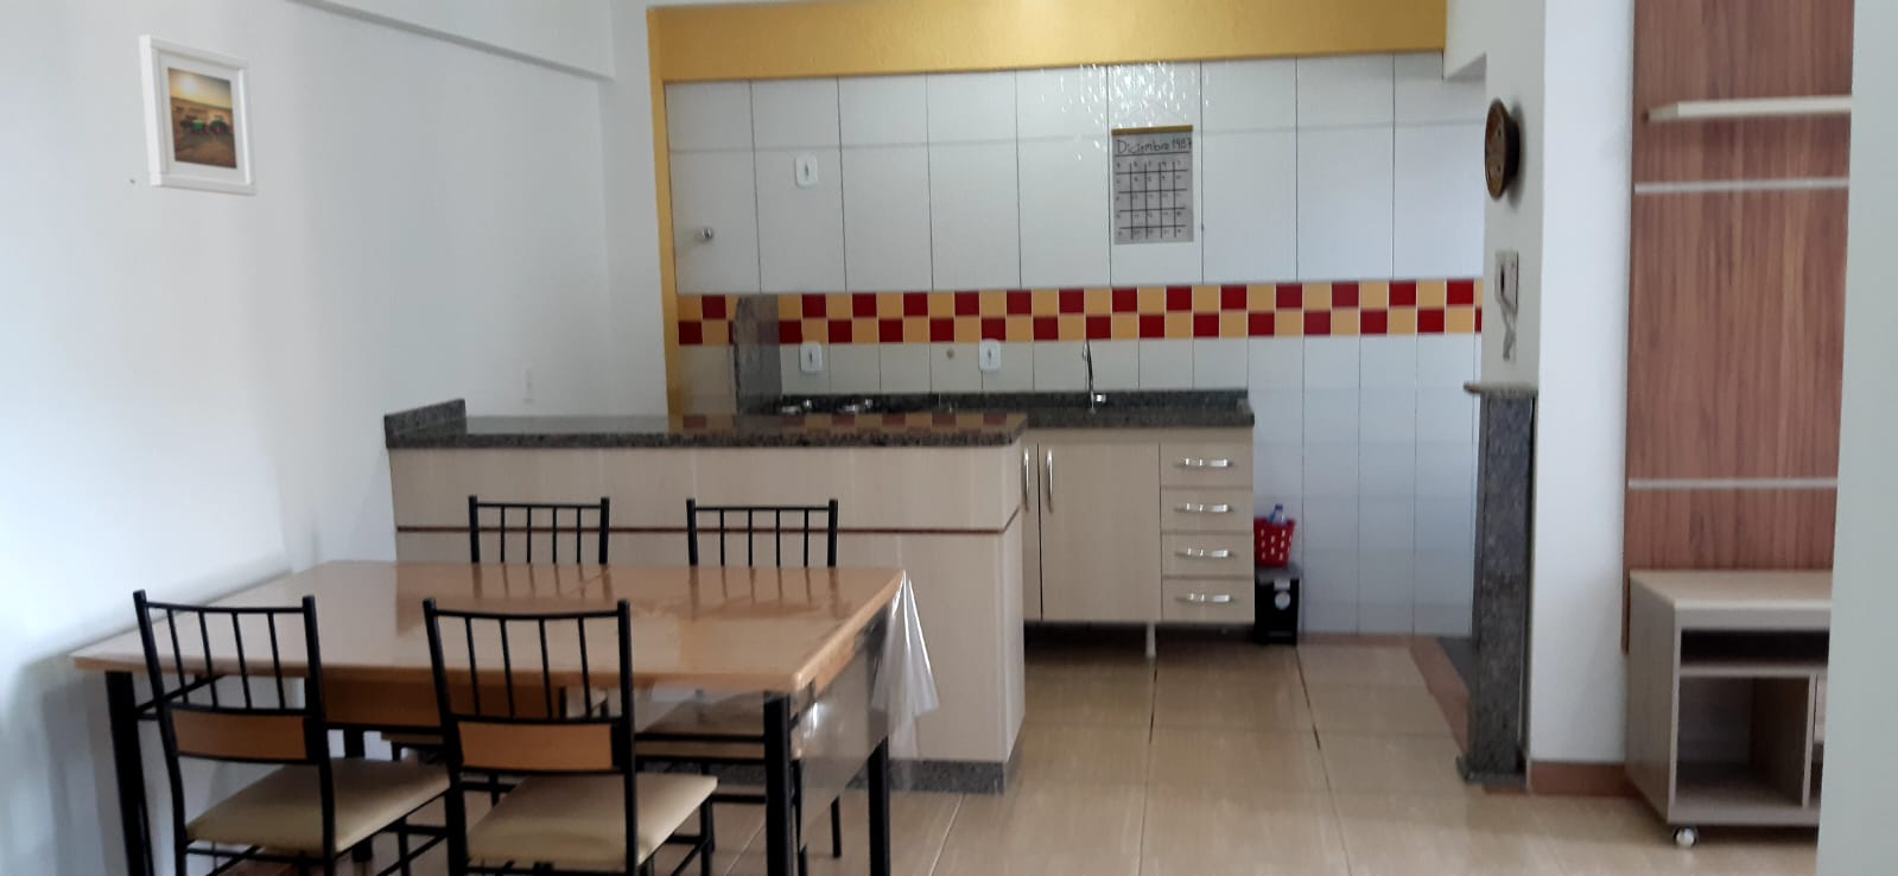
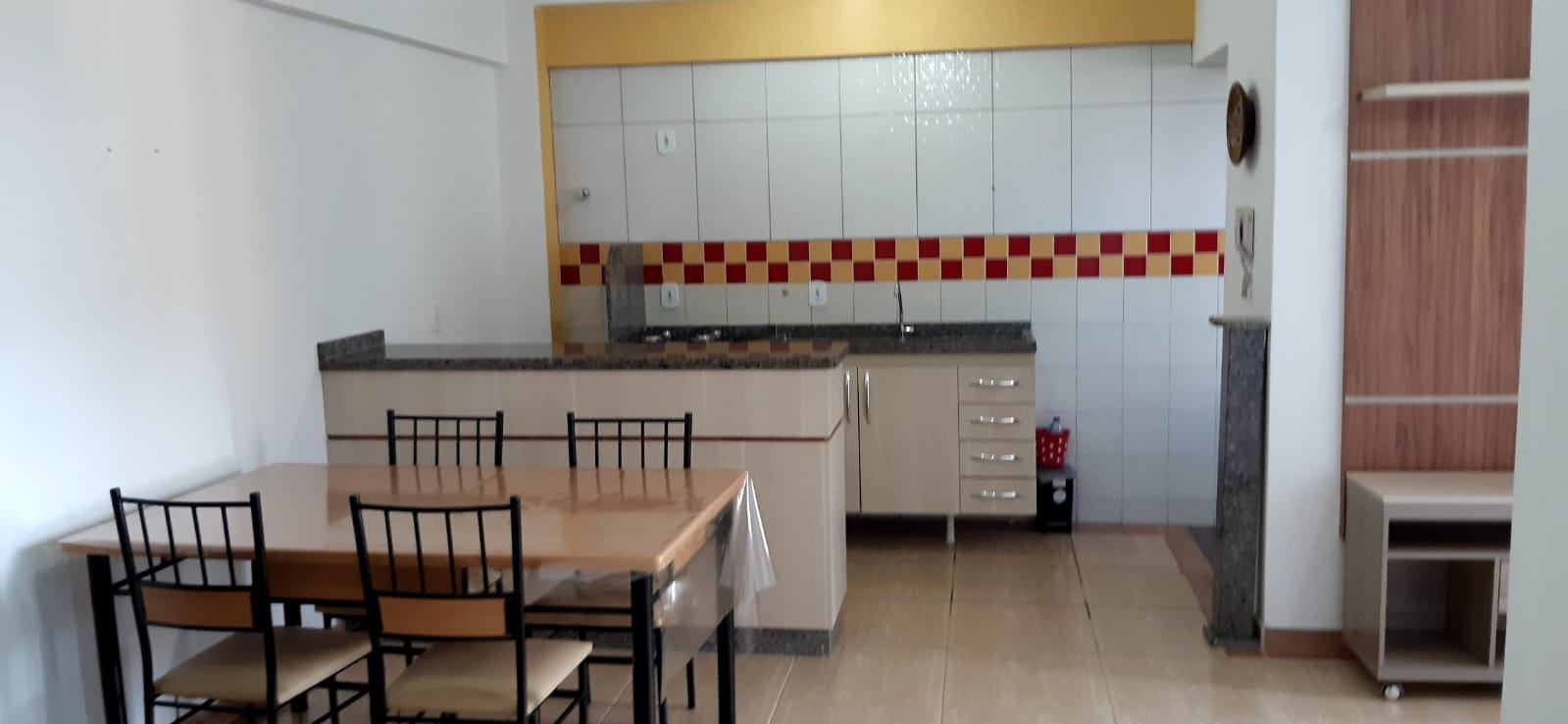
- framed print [138,34,258,197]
- calendar [1110,99,1195,246]
